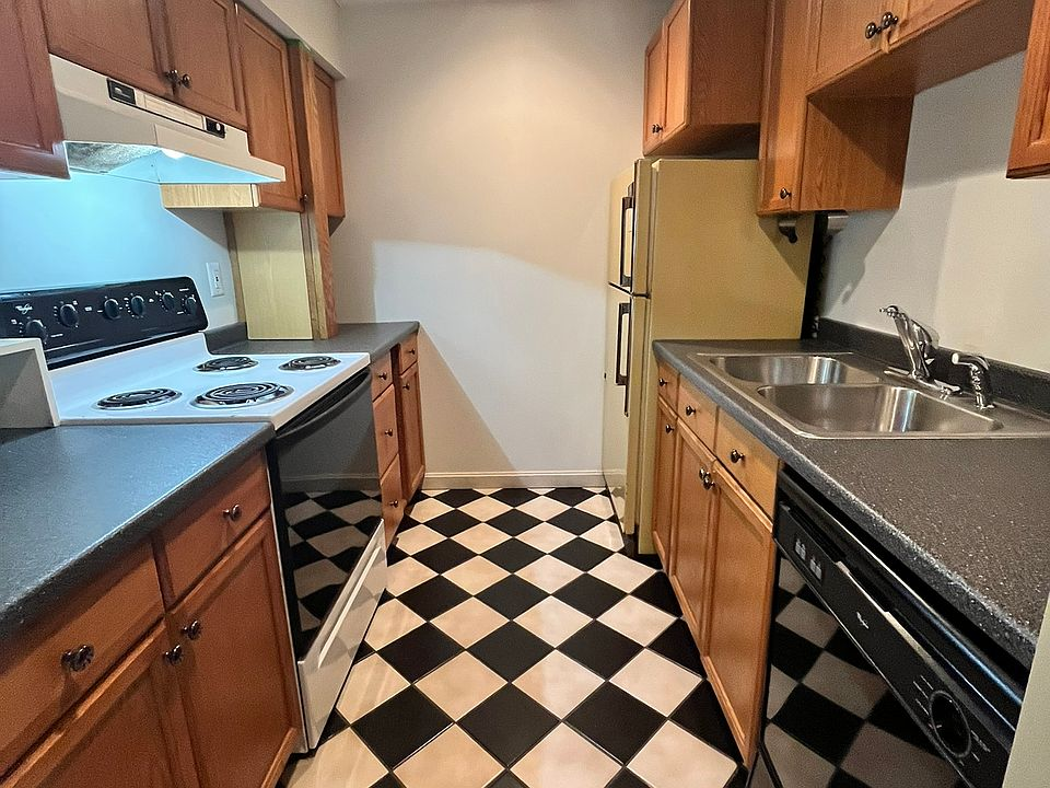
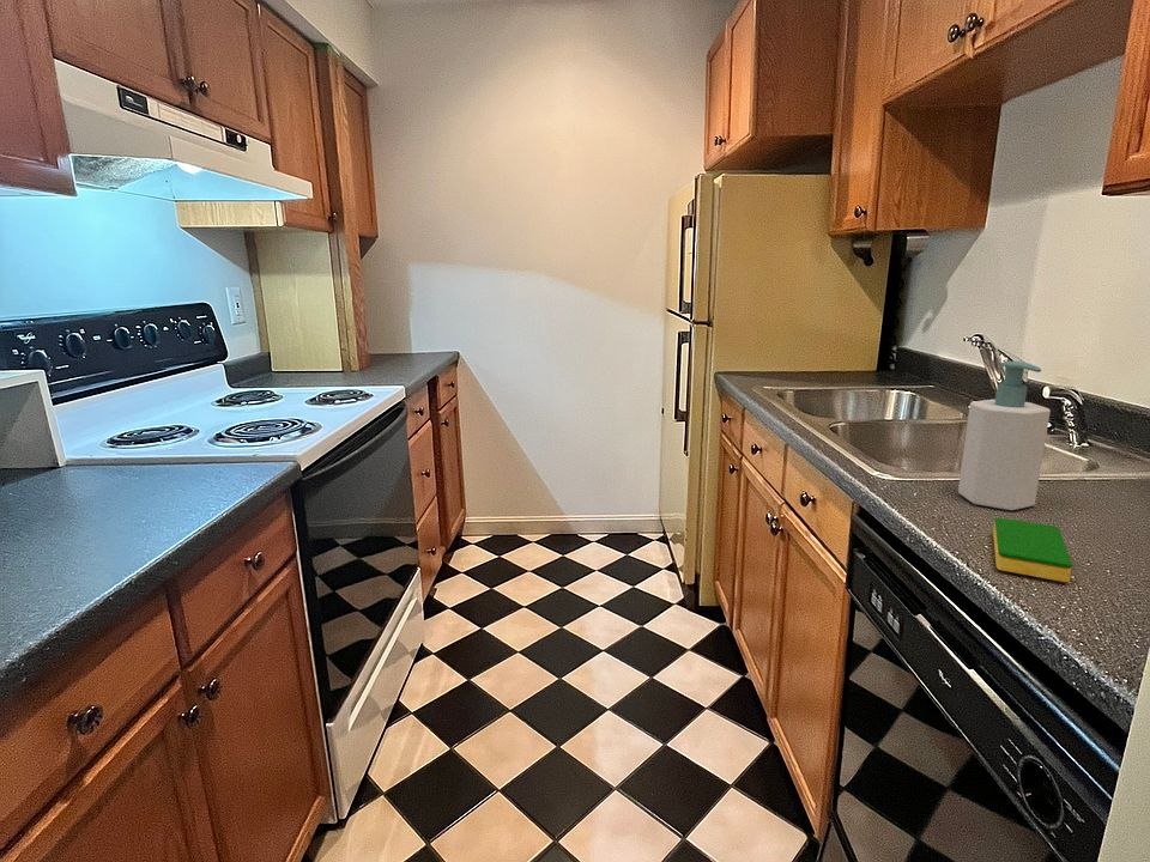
+ soap bottle [957,360,1052,511]
+ dish sponge [992,516,1073,583]
